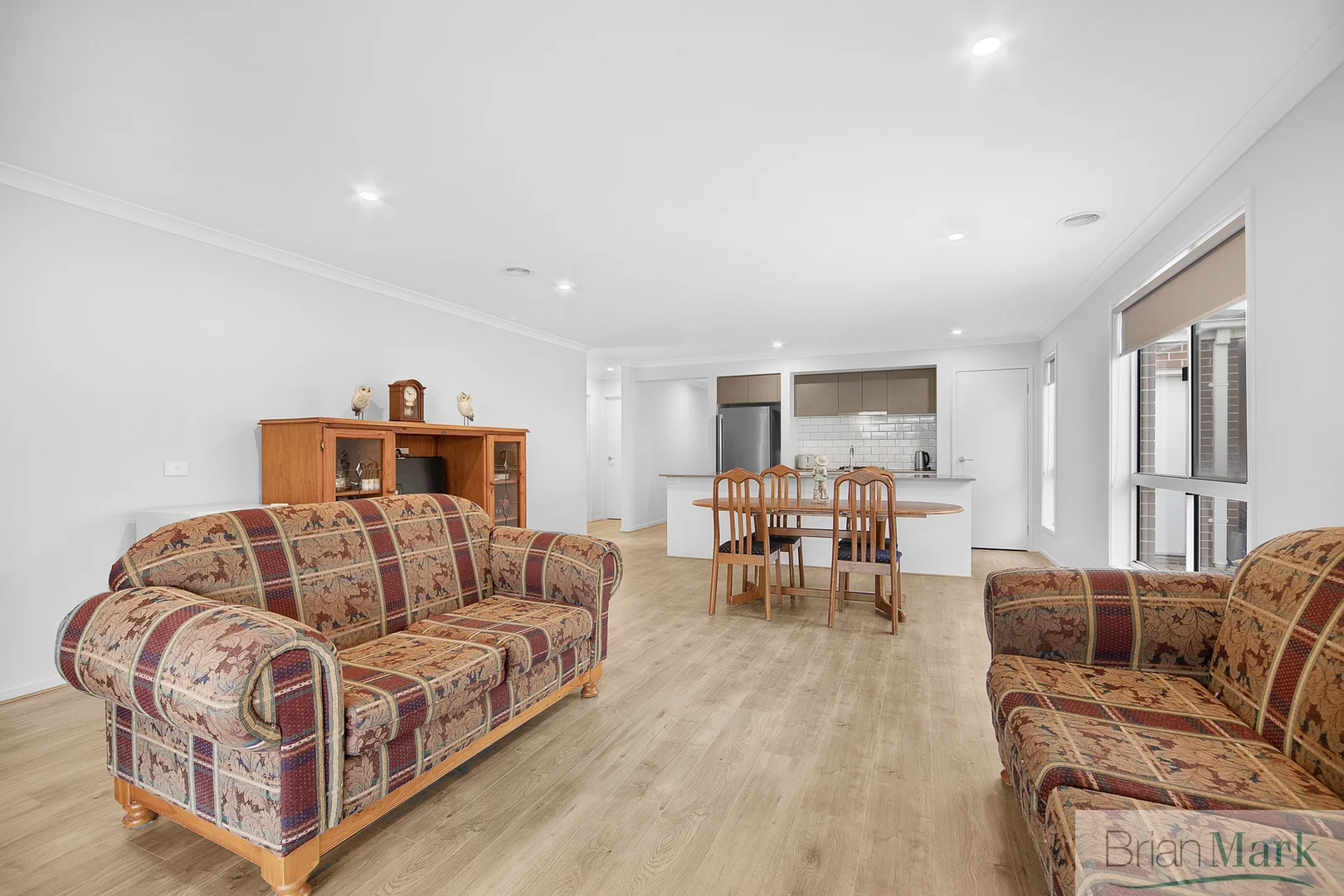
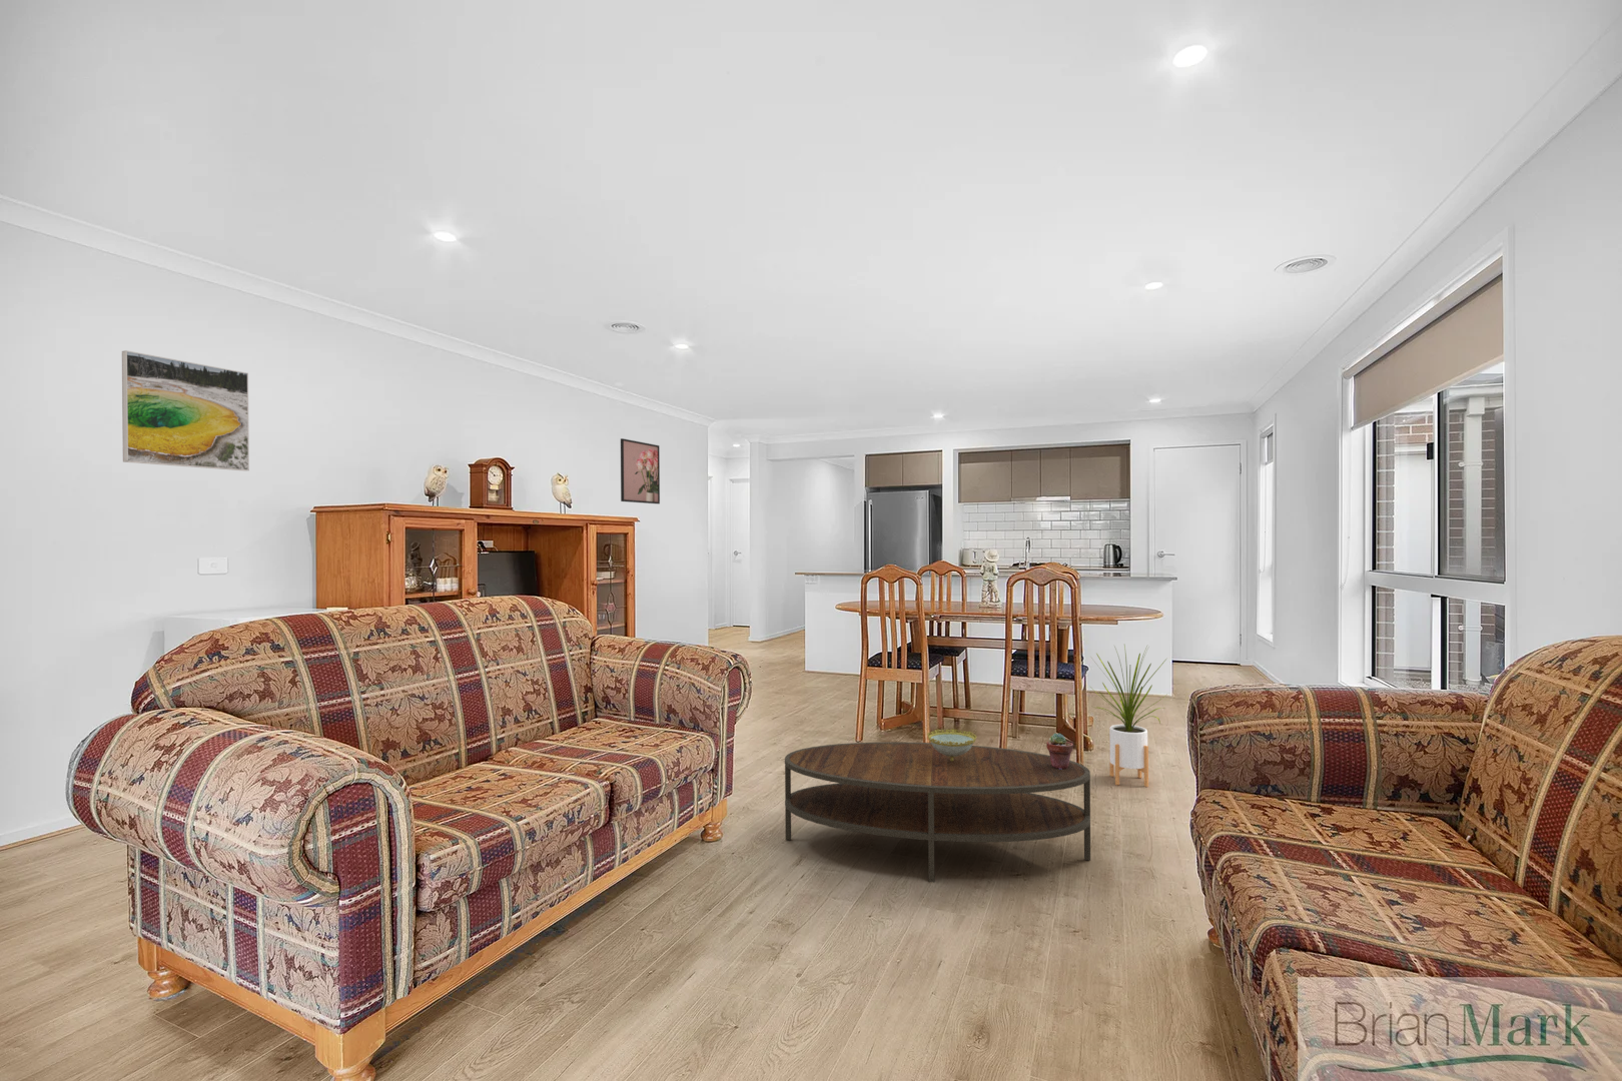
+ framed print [620,438,661,504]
+ house plant [1089,644,1168,788]
+ coffee table [784,741,1091,883]
+ decorative bowl [926,728,978,761]
+ potted succulent [1045,732,1074,770]
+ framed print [121,350,250,472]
